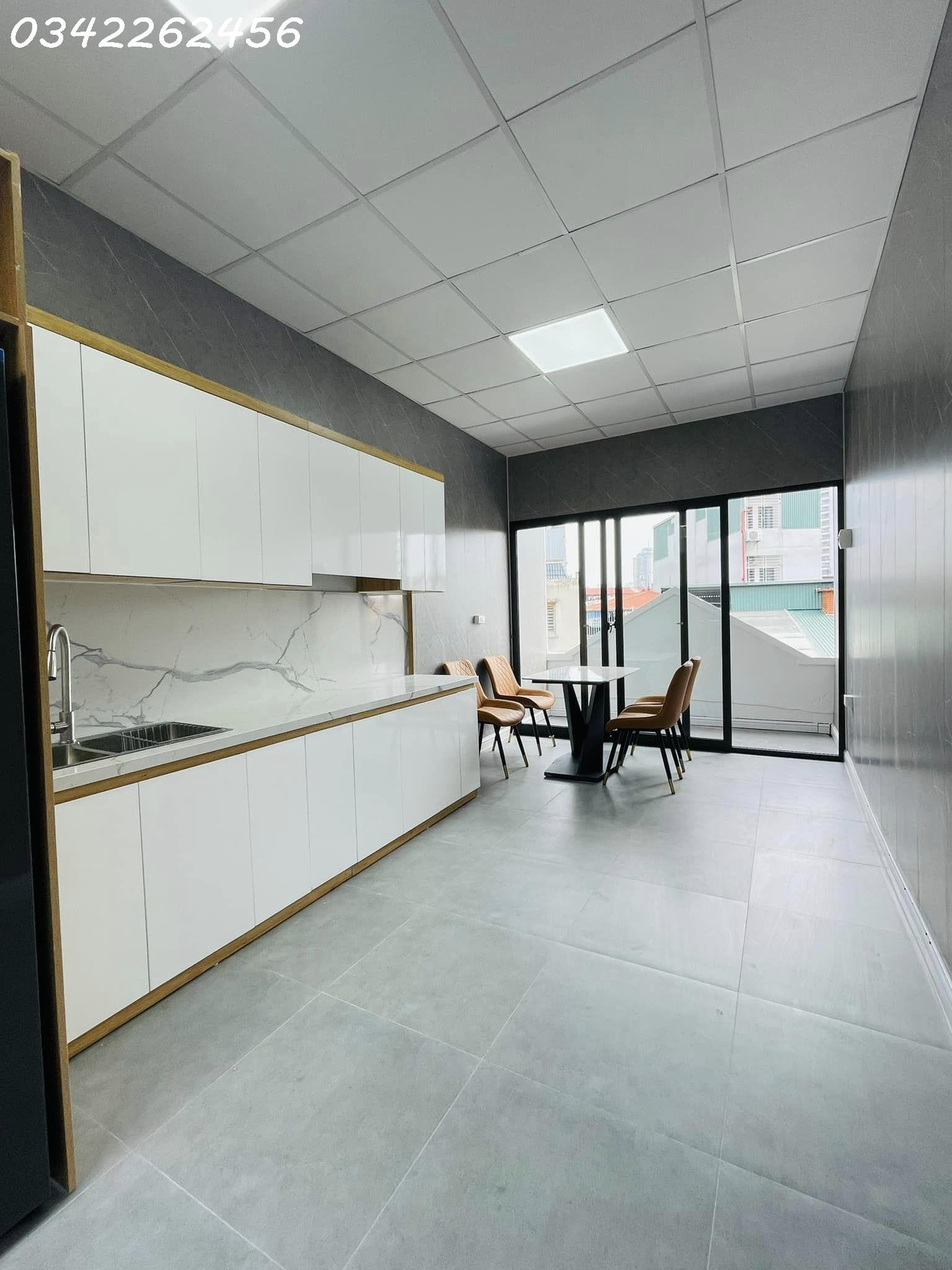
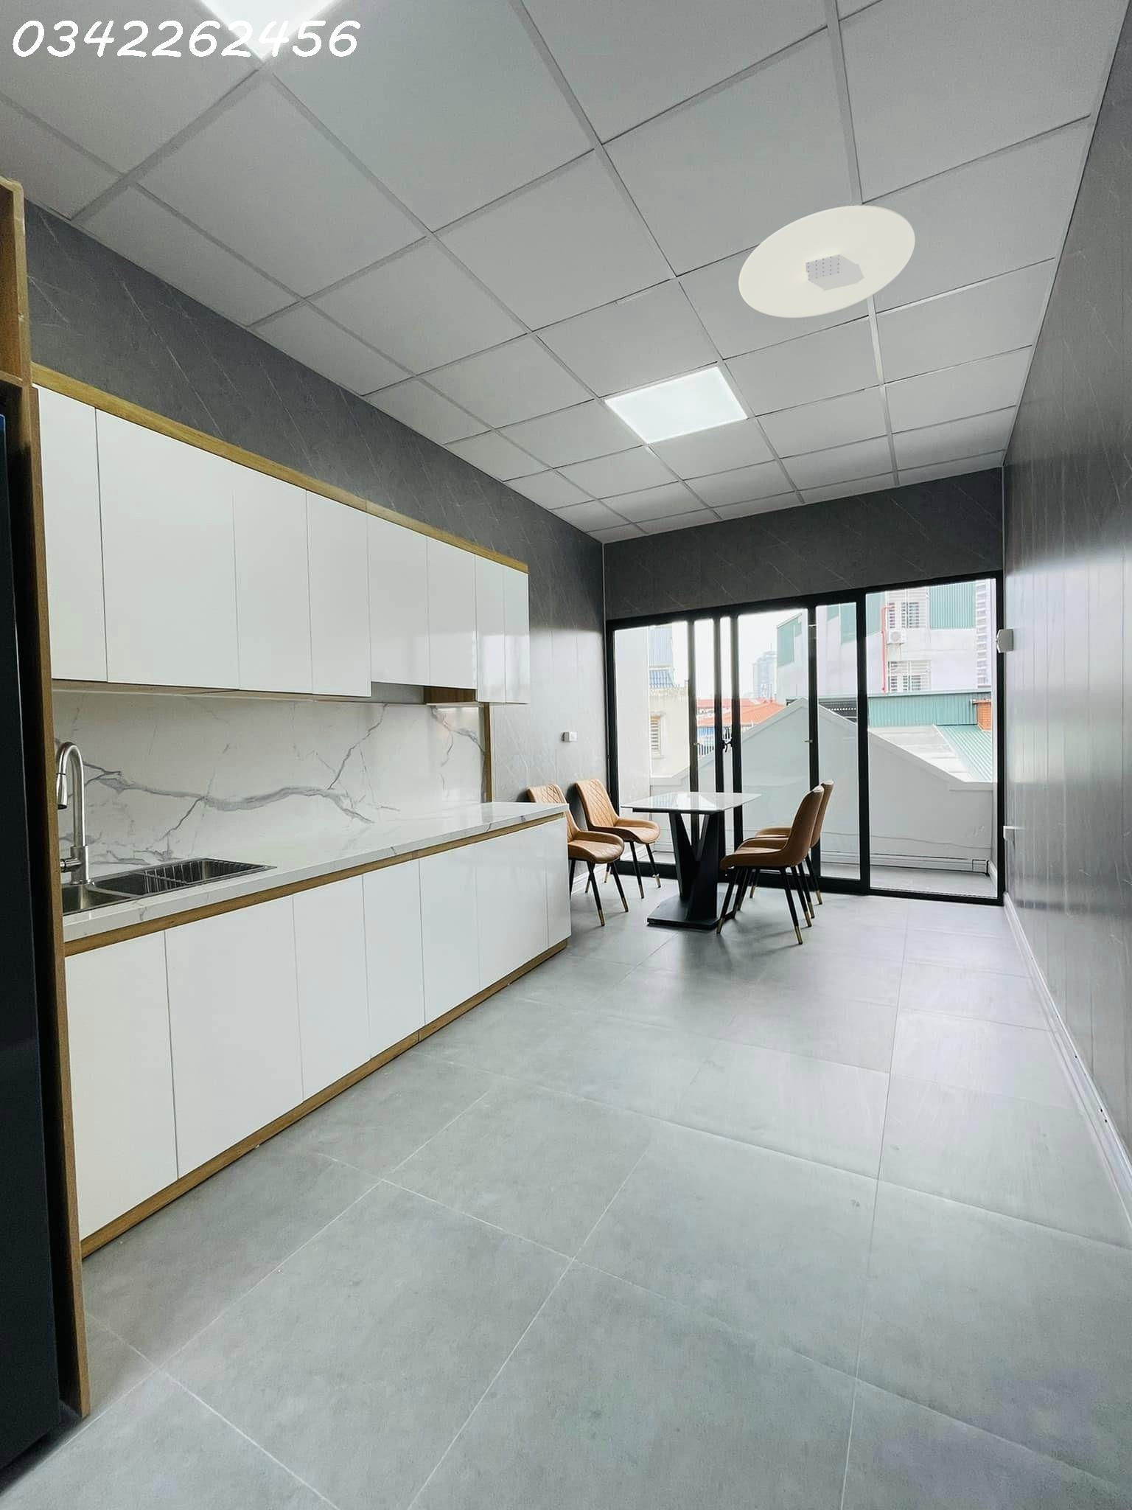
+ ceiling light [737,205,916,319]
